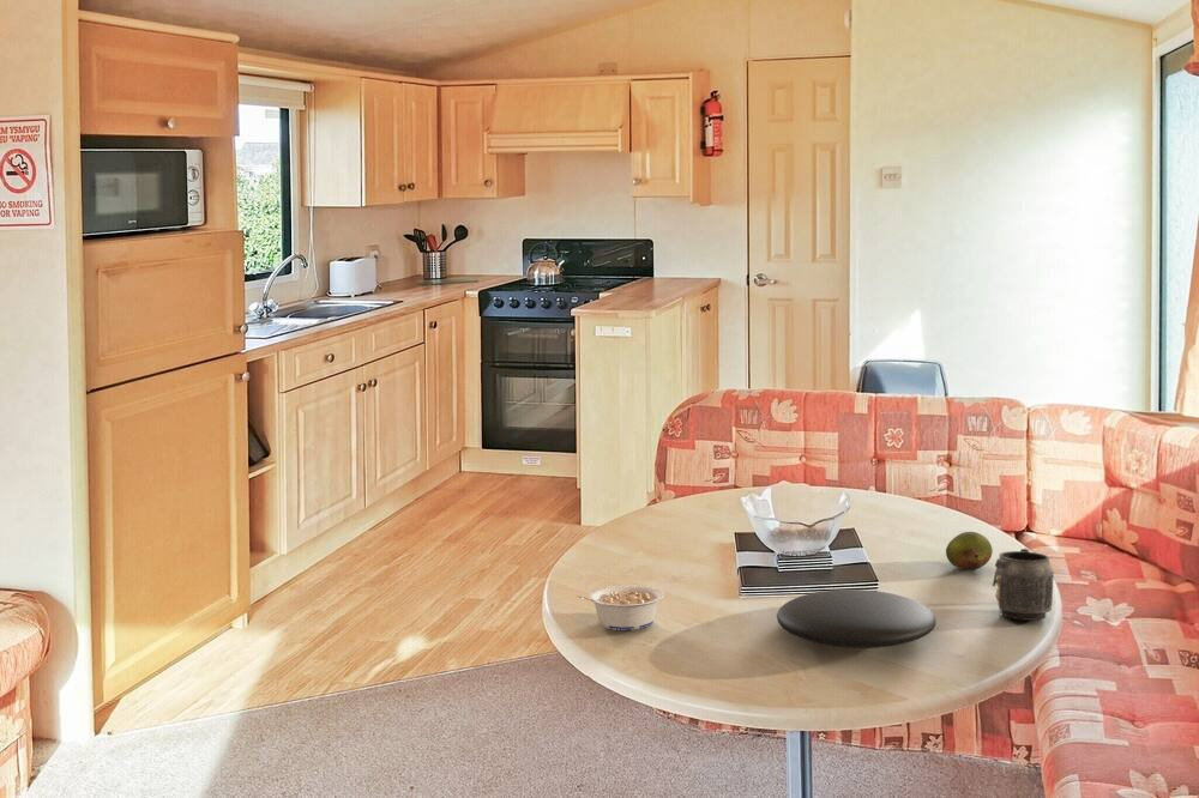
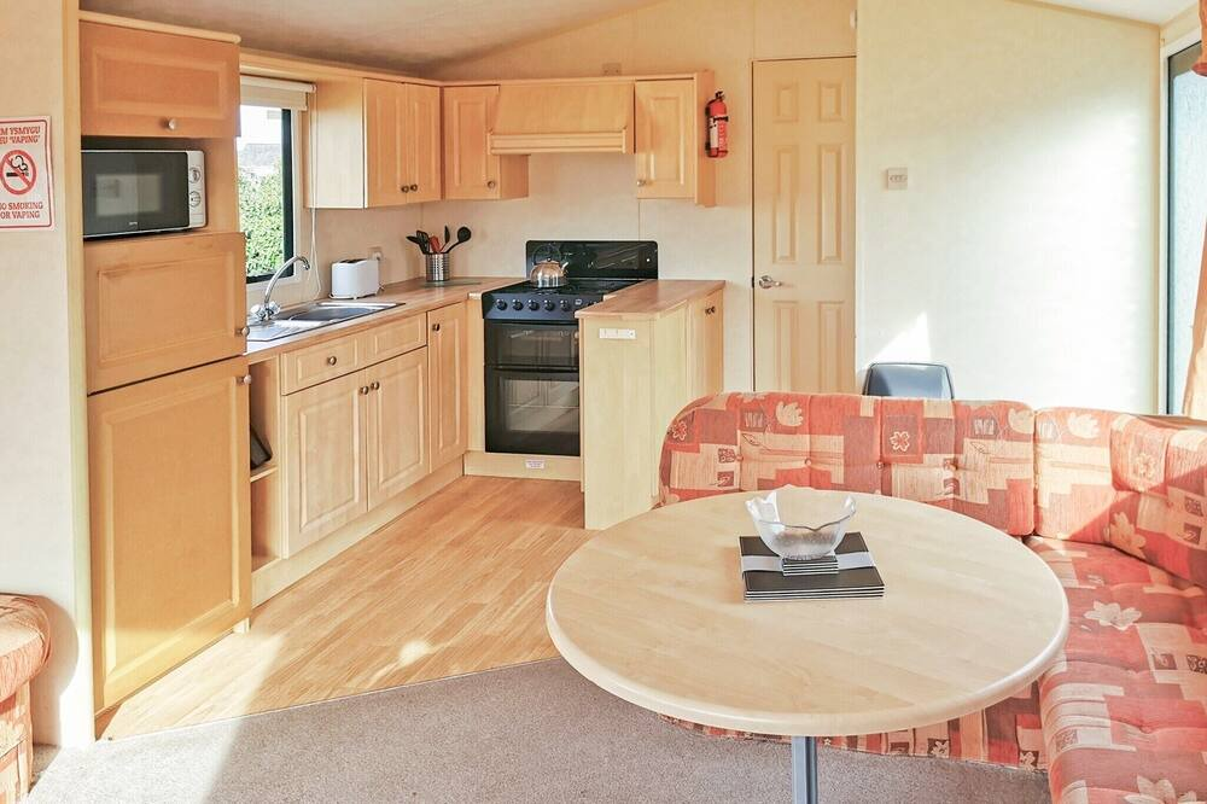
- legume [576,584,665,631]
- plate [776,588,938,649]
- mug [992,548,1055,622]
- fruit [945,531,994,572]
